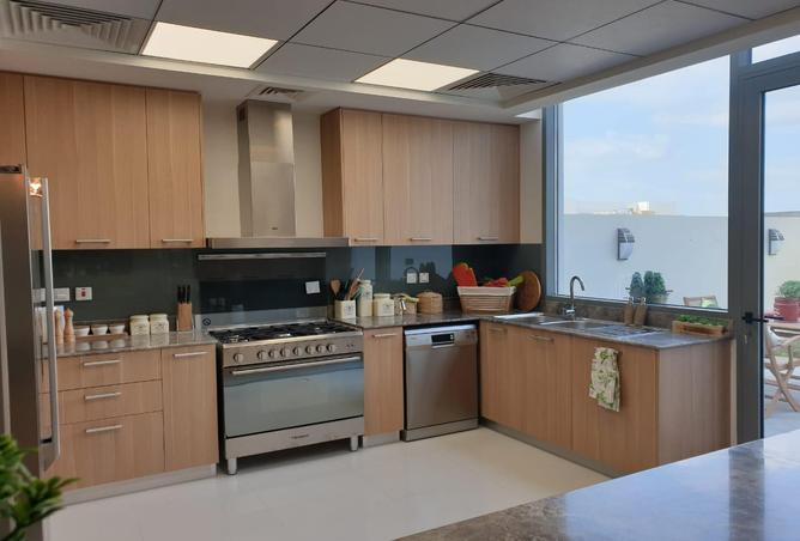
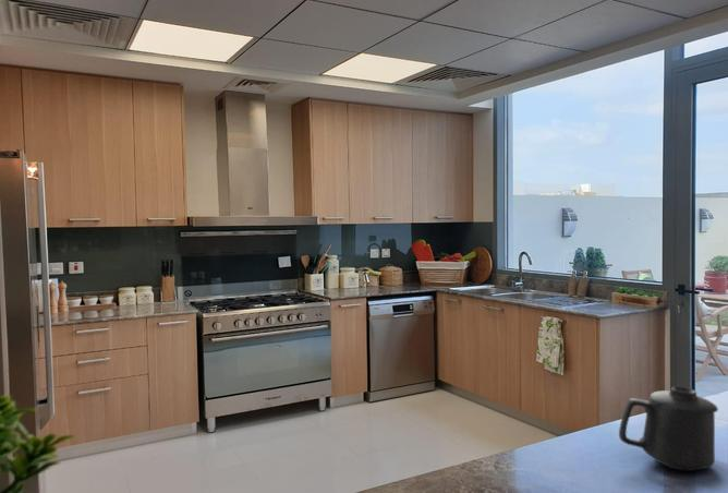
+ mug [618,385,719,472]
